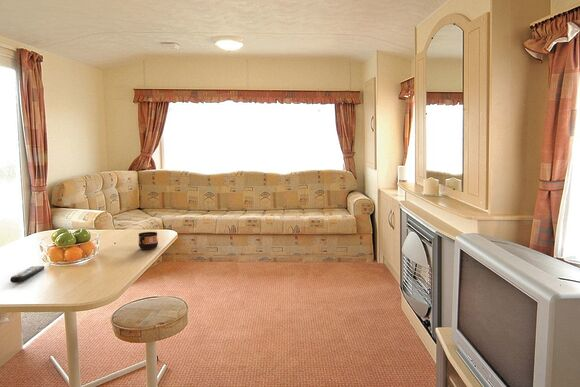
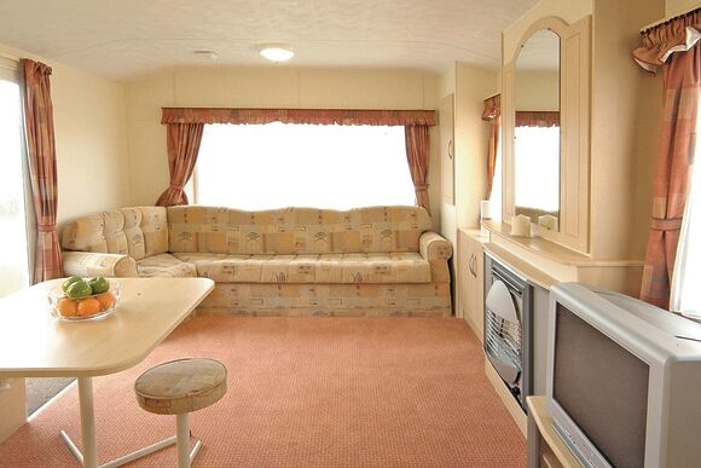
- cup [138,231,159,250]
- remote control [9,265,45,284]
